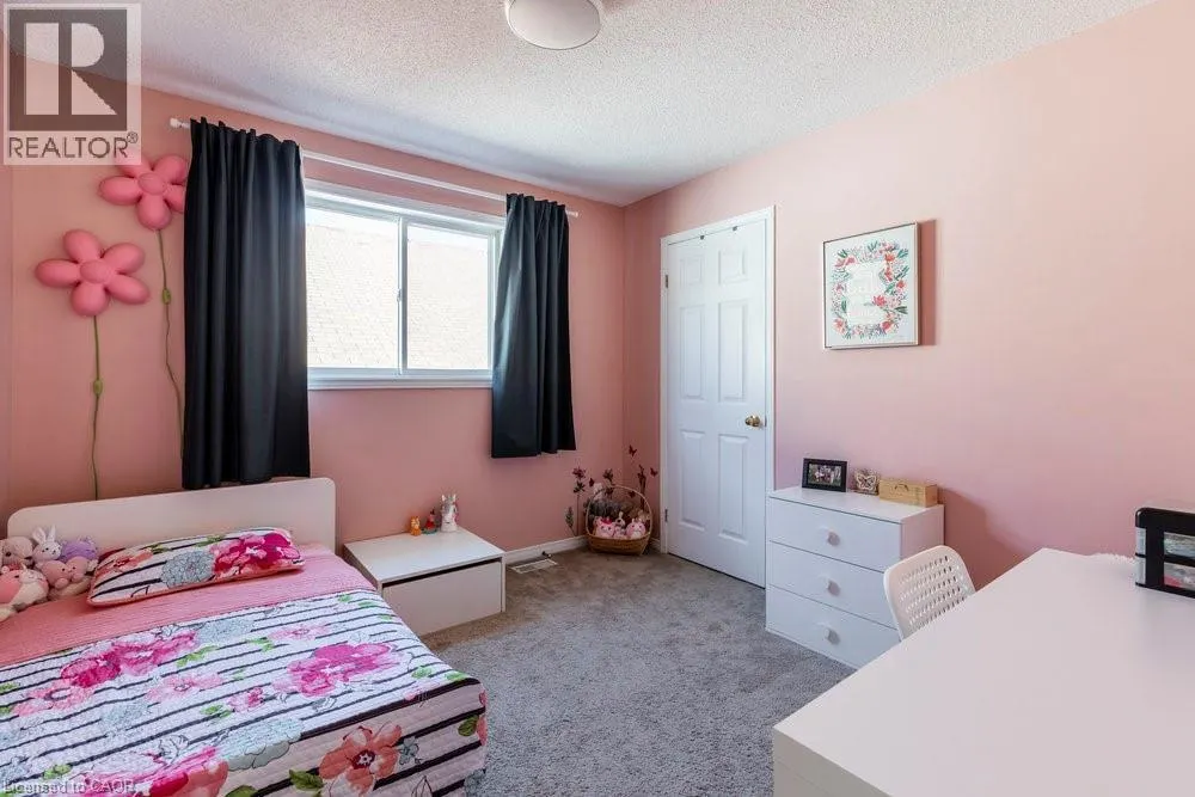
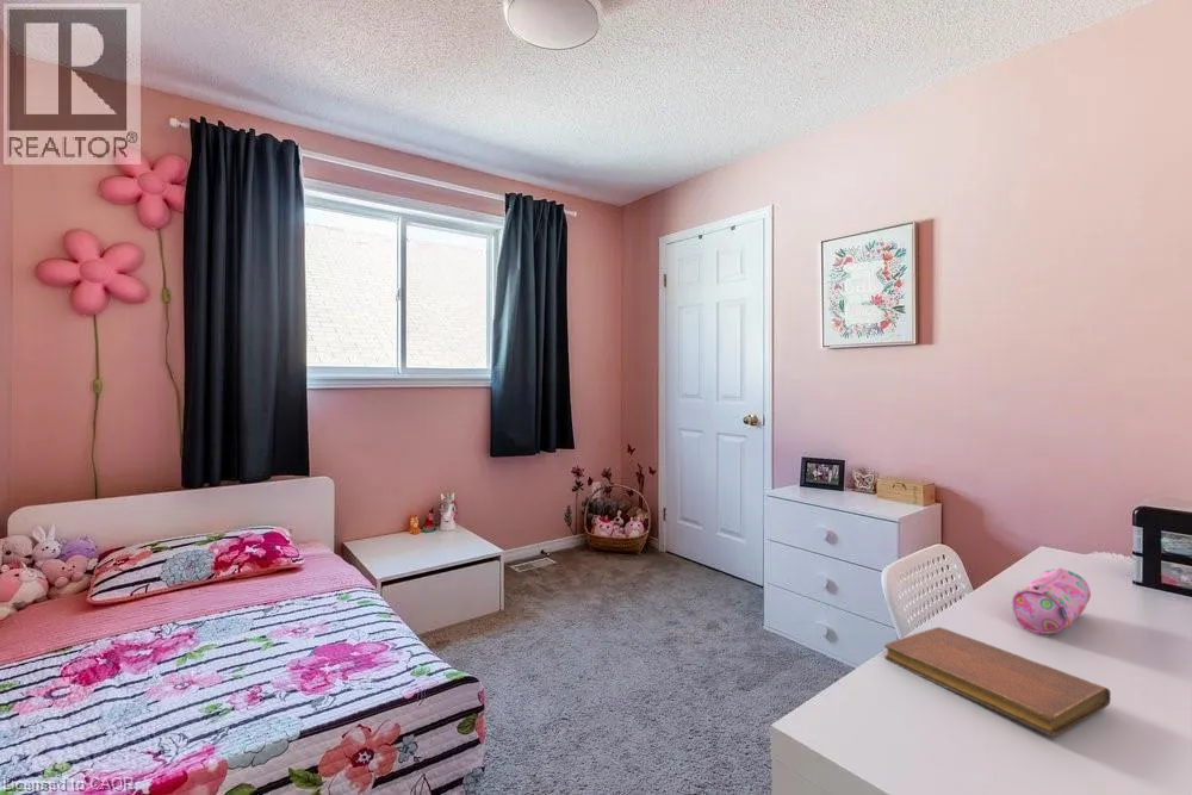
+ pencil case [1011,566,1092,635]
+ notebook [883,626,1112,738]
